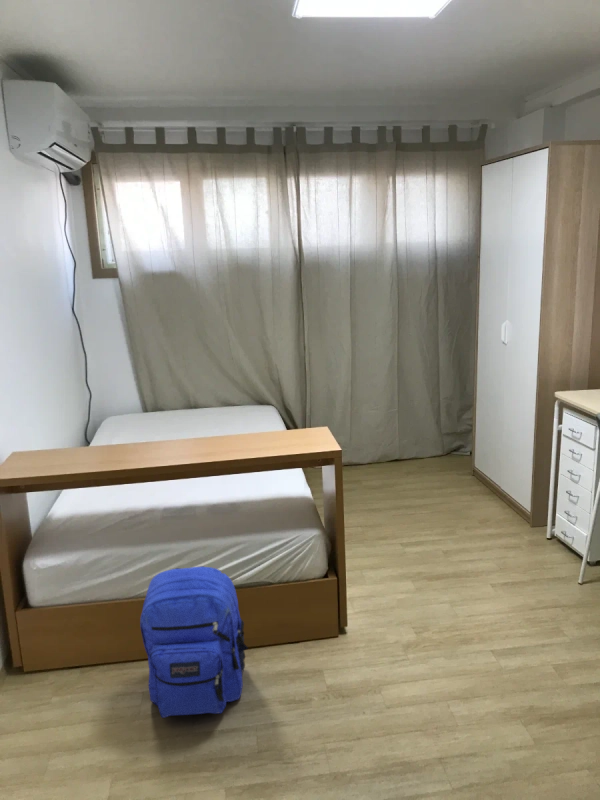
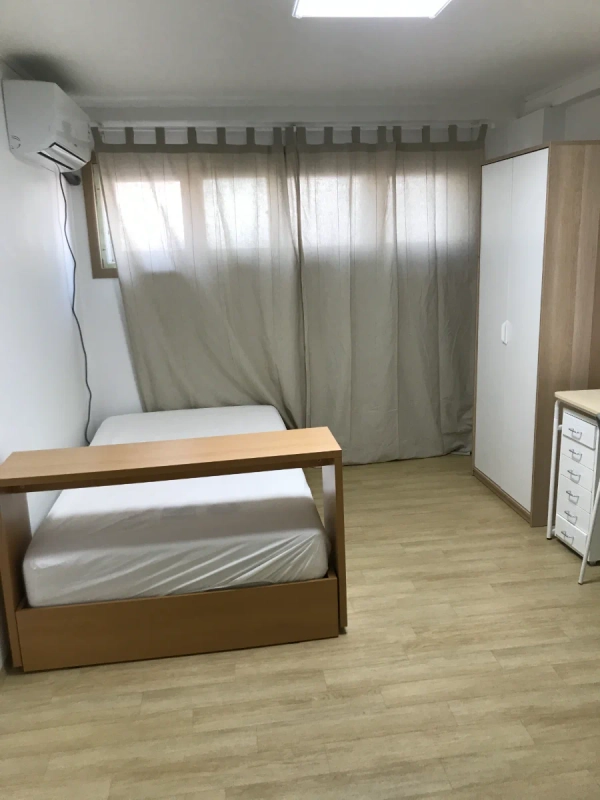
- backpack [139,565,249,719]
